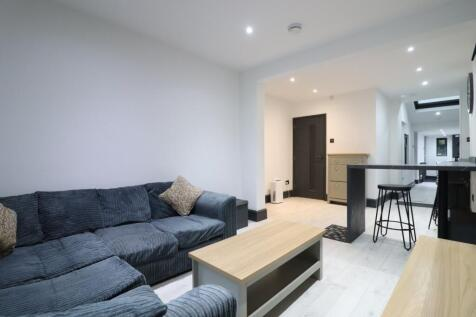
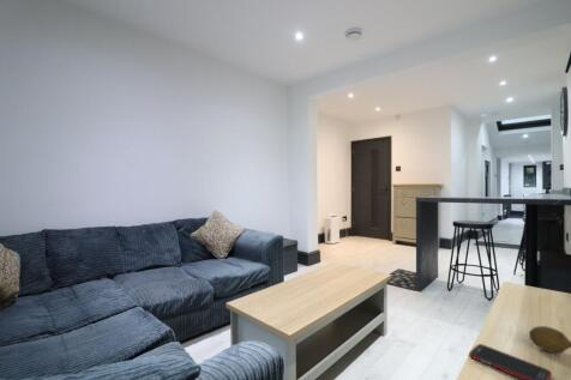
+ fruit [528,325,571,354]
+ cell phone [468,343,553,380]
